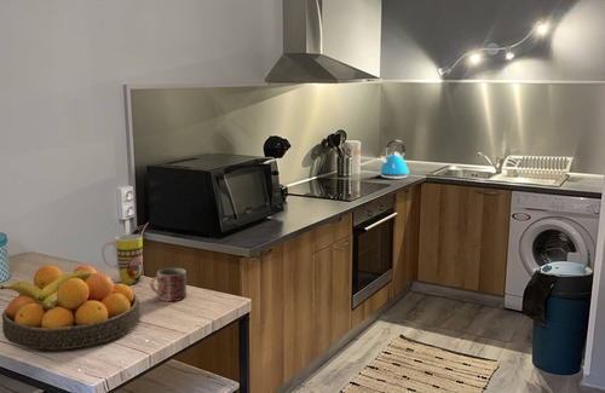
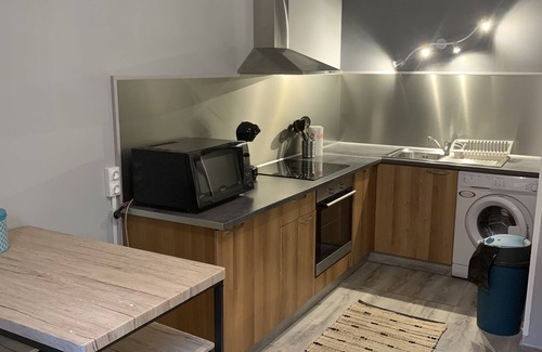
- mug [149,267,188,302]
- kettle [379,139,411,179]
- fruit bowl [0,264,142,351]
- mug [100,233,144,285]
